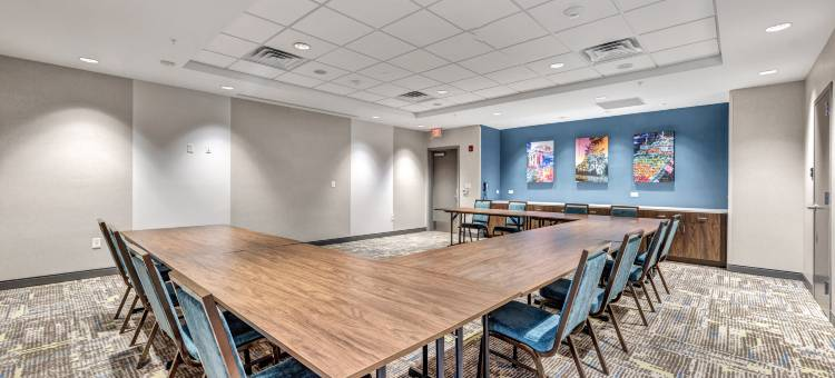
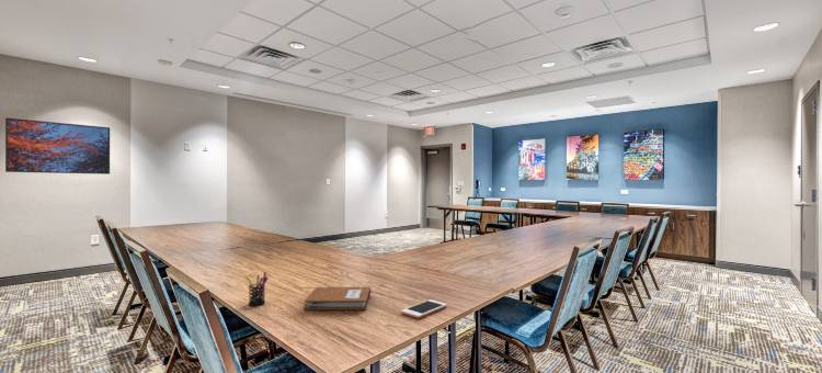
+ notebook [304,285,374,310]
+ pen holder [244,271,270,307]
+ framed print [4,116,111,176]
+ cell phone [400,298,448,319]
